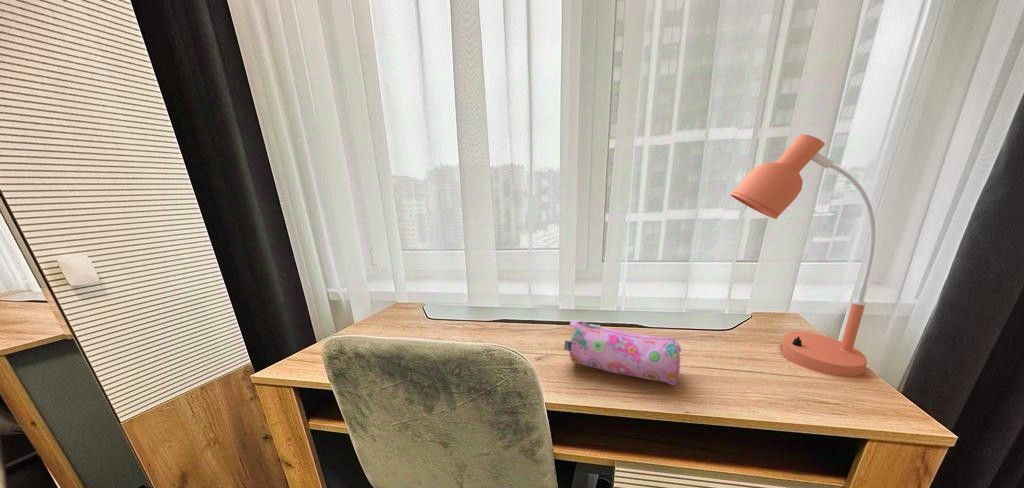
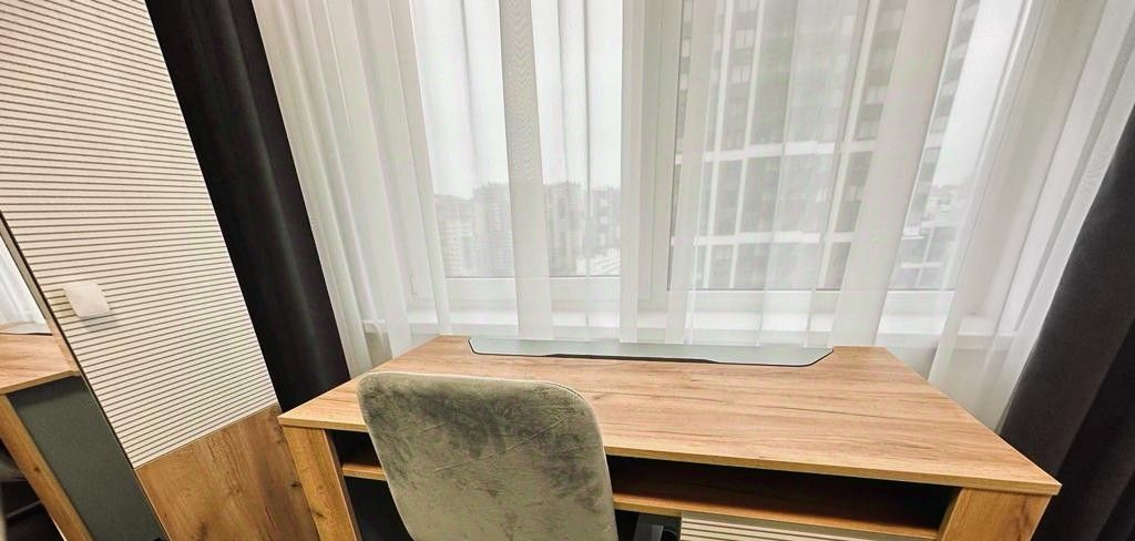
- pencil case [563,320,682,386]
- desk lamp [729,133,876,377]
